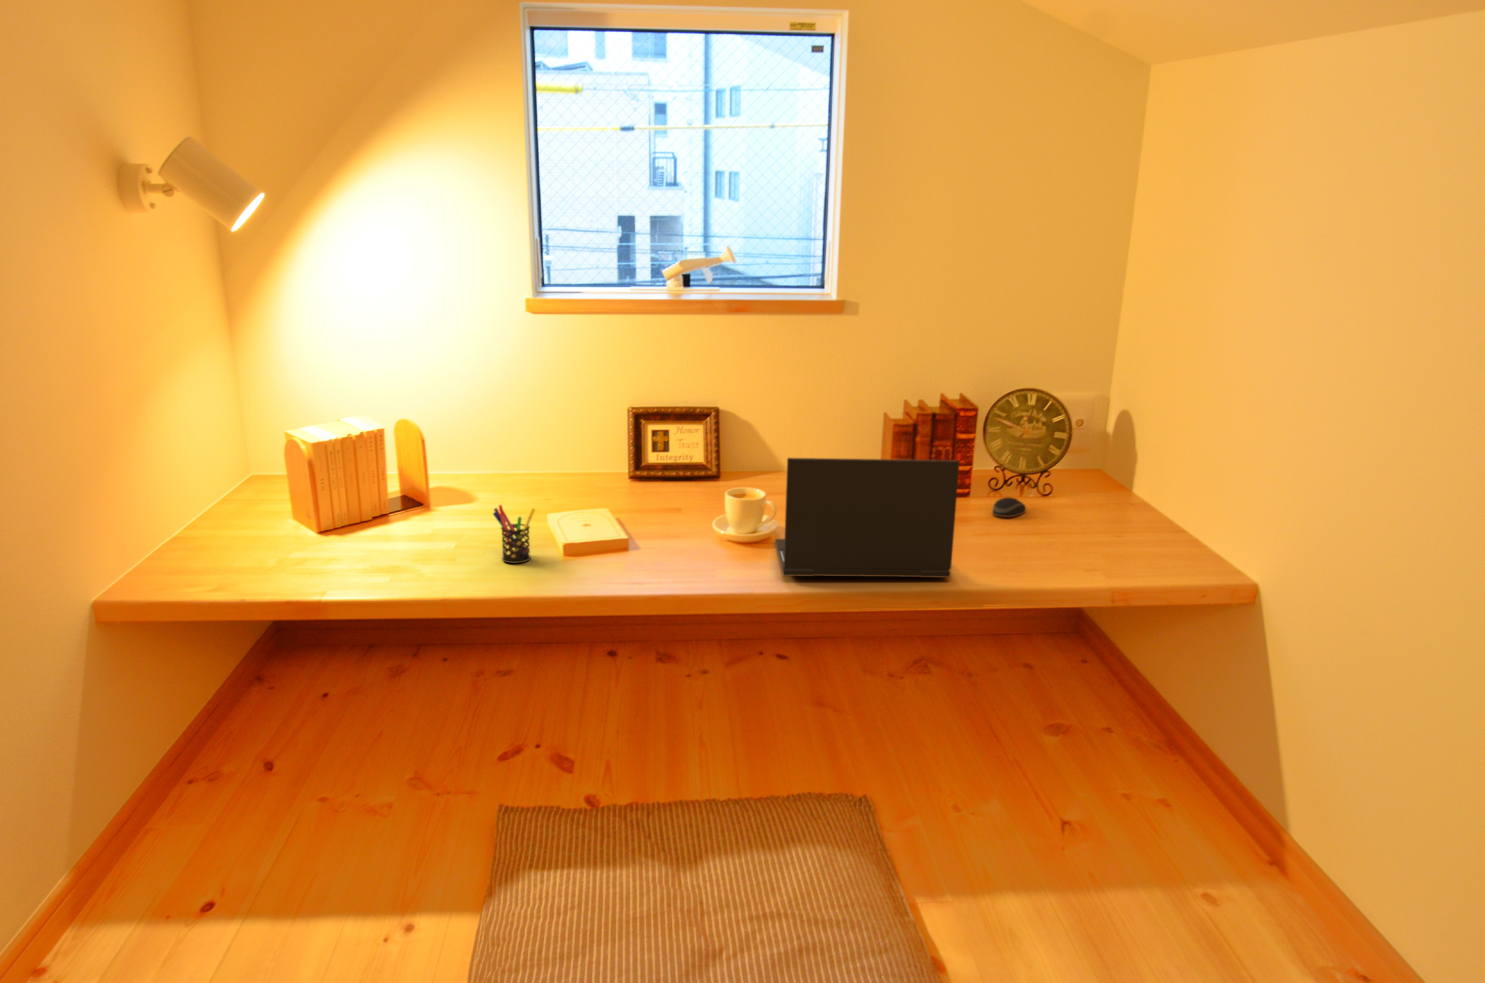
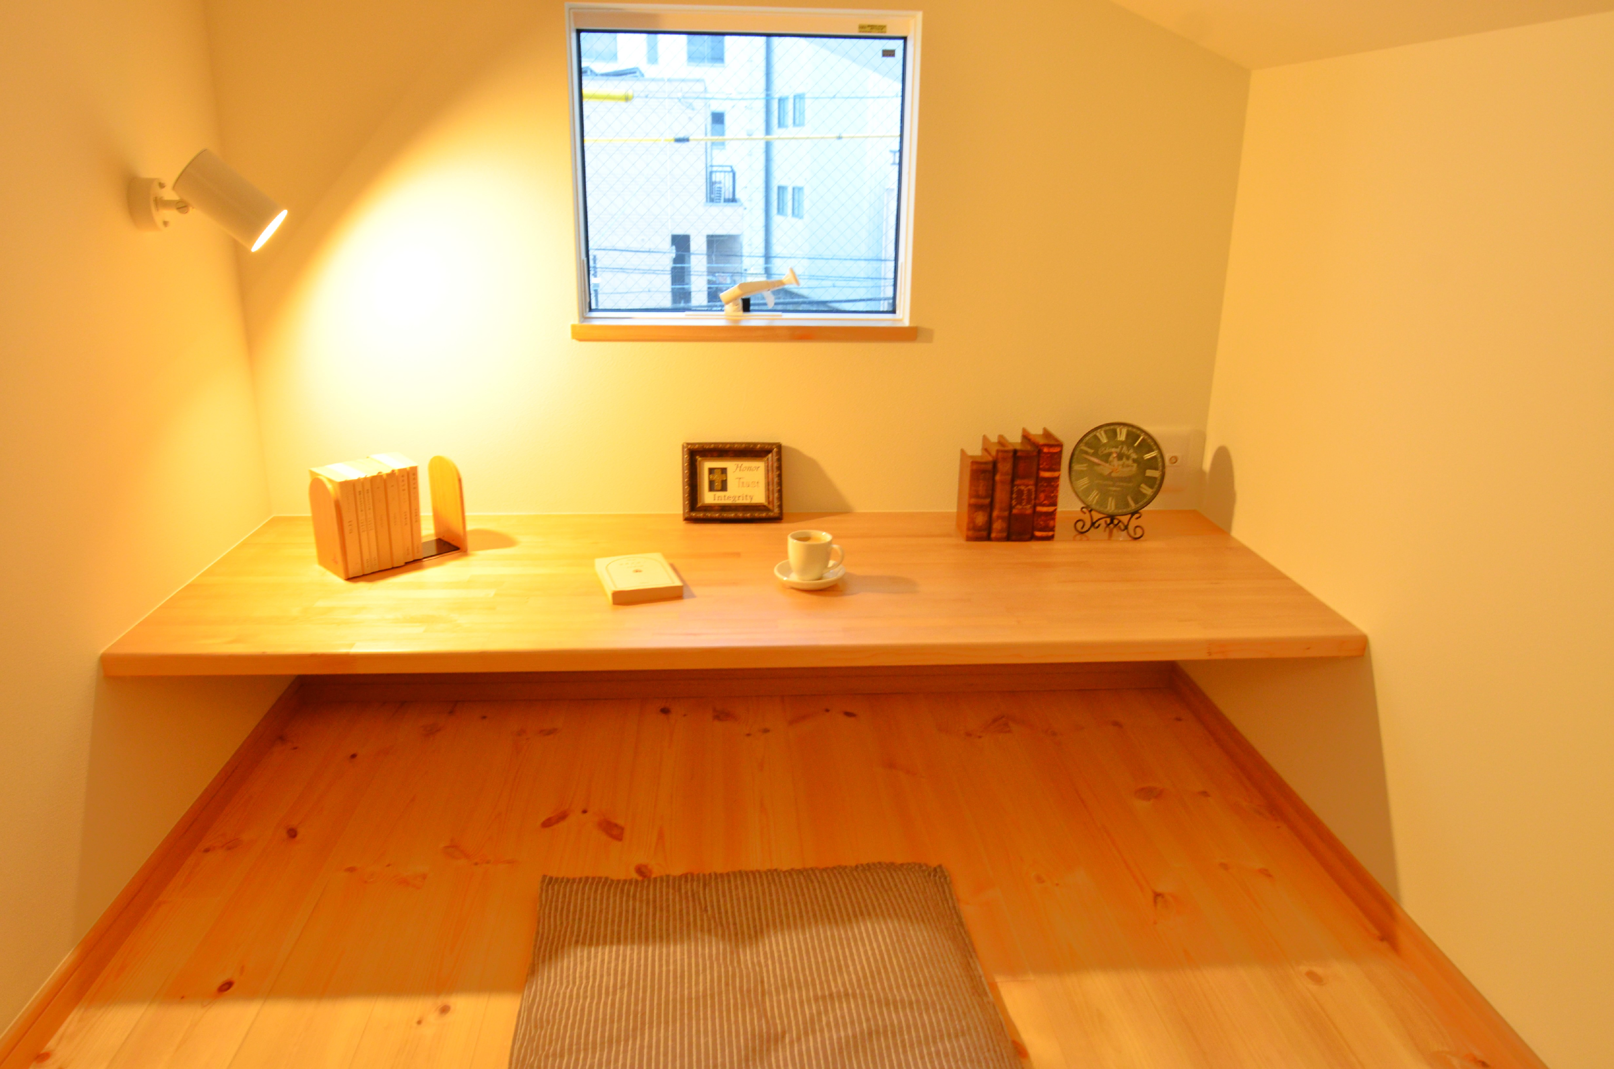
- computer mouse [992,497,1026,518]
- laptop [775,457,959,578]
- pen holder [493,505,536,564]
